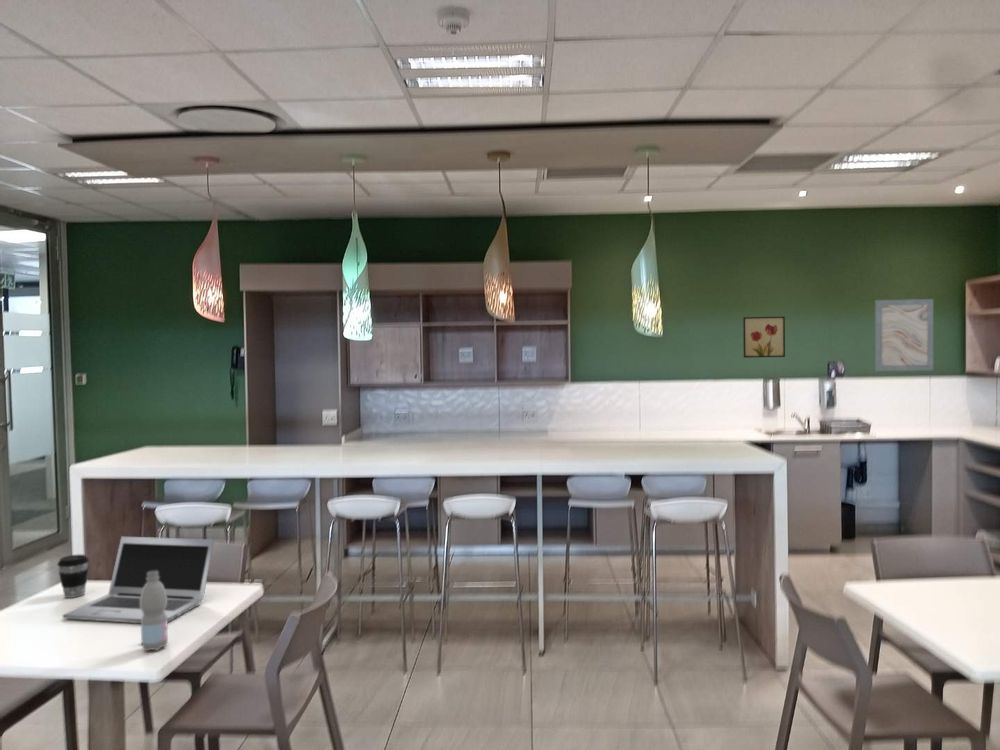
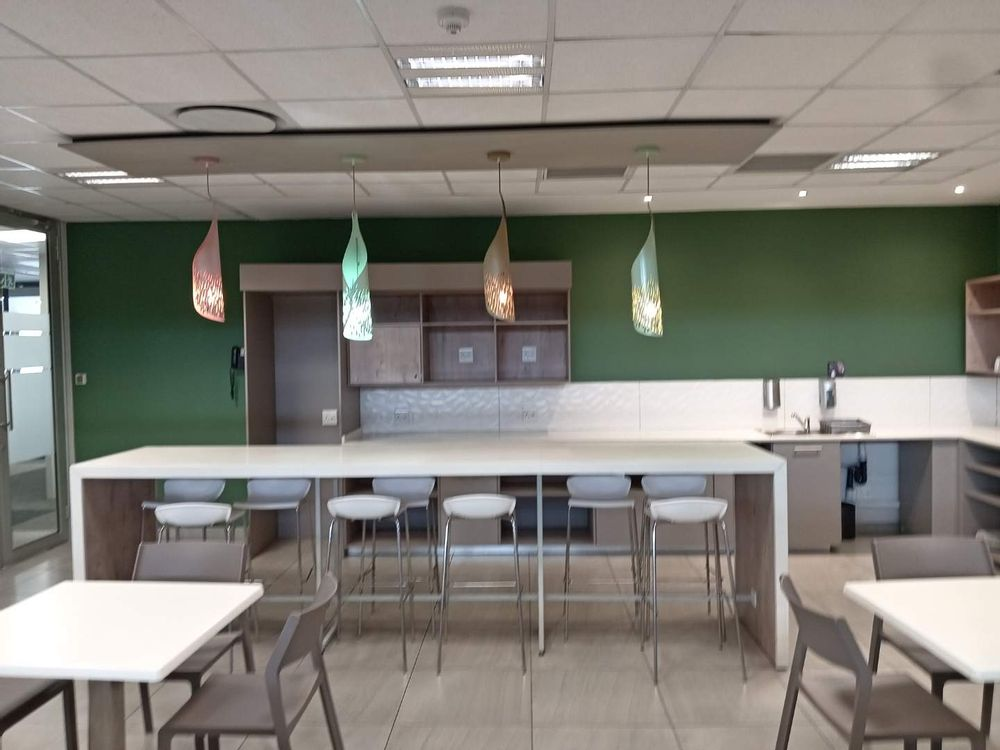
- water bottle [140,571,169,652]
- wall art [742,316,786,359]
- wall art [874,298,934,372]
- coffee cup [57,554,90,599]
- laptop [62,535,215,624]
